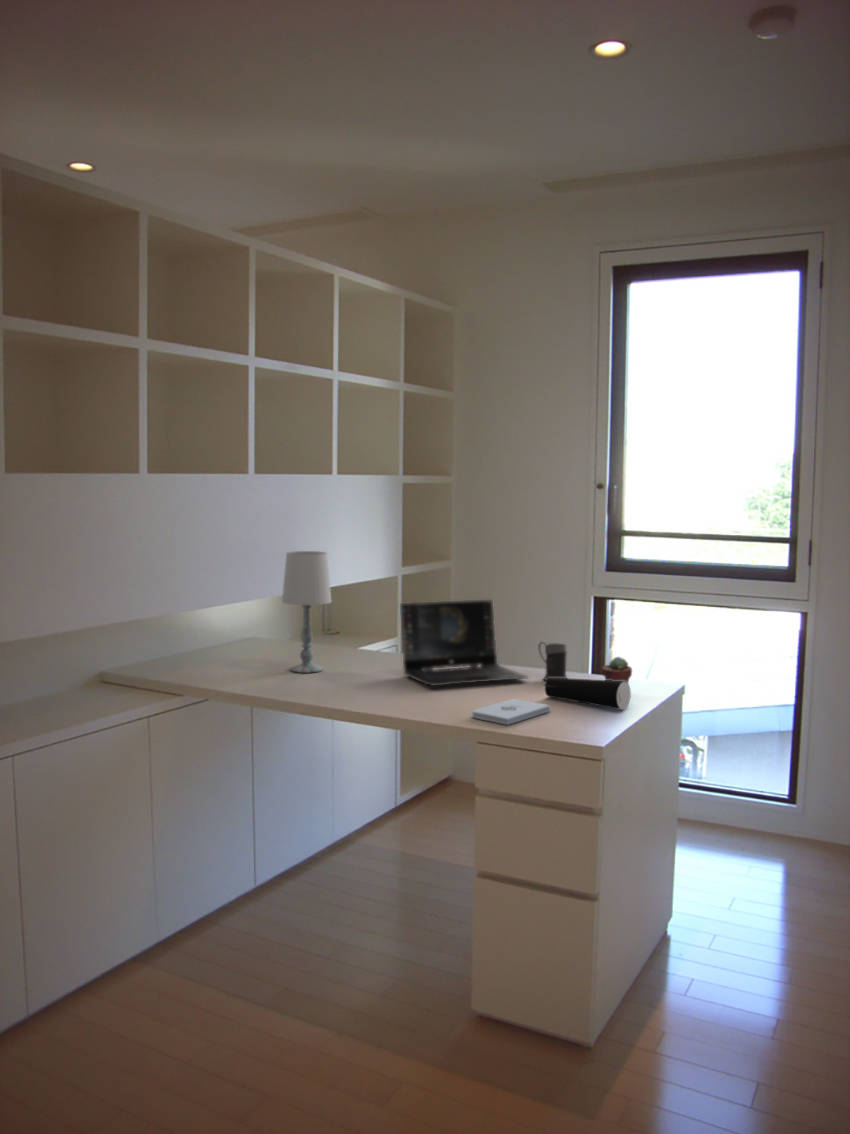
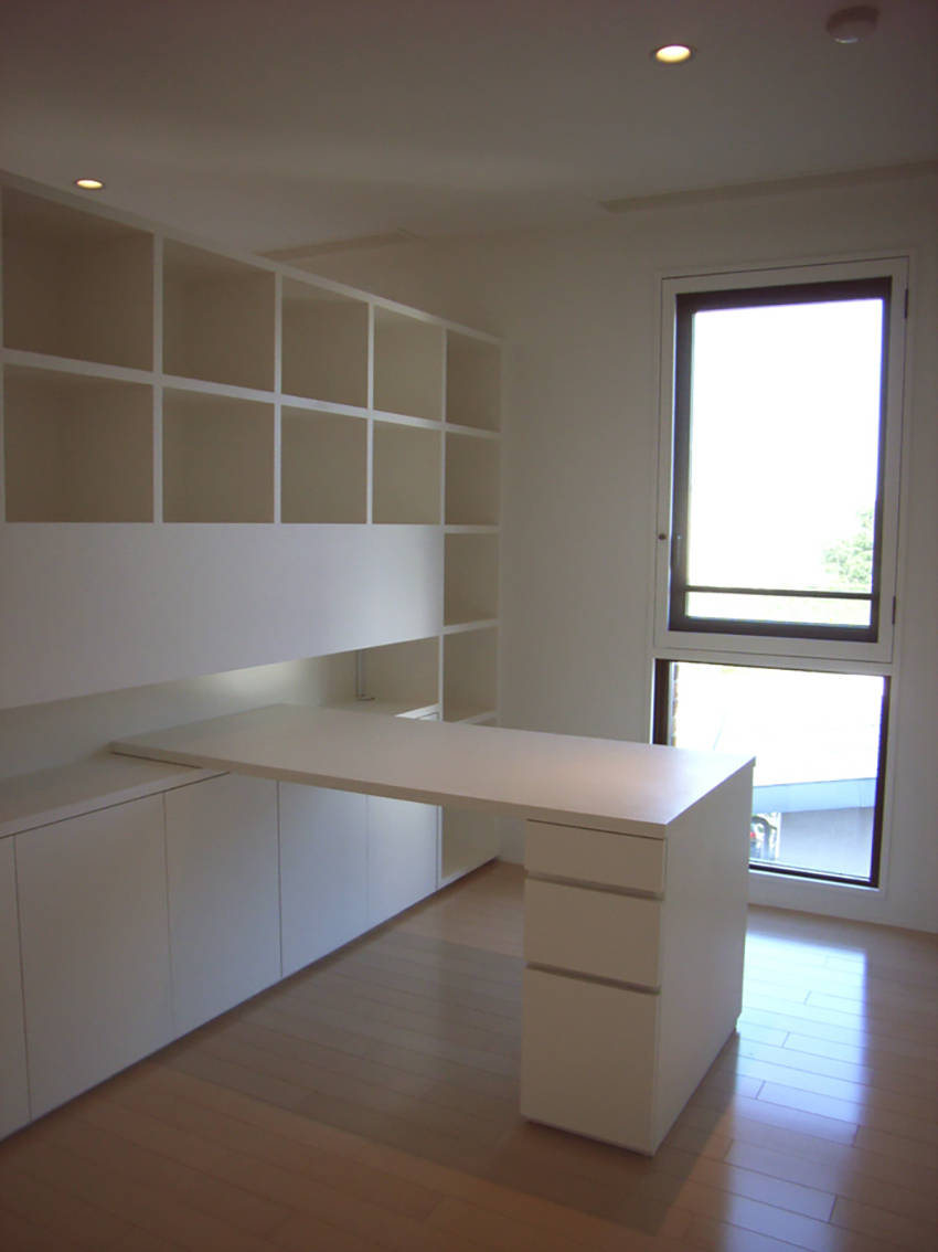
- laptop [399,598,529,687]
- potted succulent [601,655,633,684]
- table lamp [281,550,333,674]
- mug [537,641,568,682]
- speaker [544,677,632,711]
- notepad [471,698,551,726]
